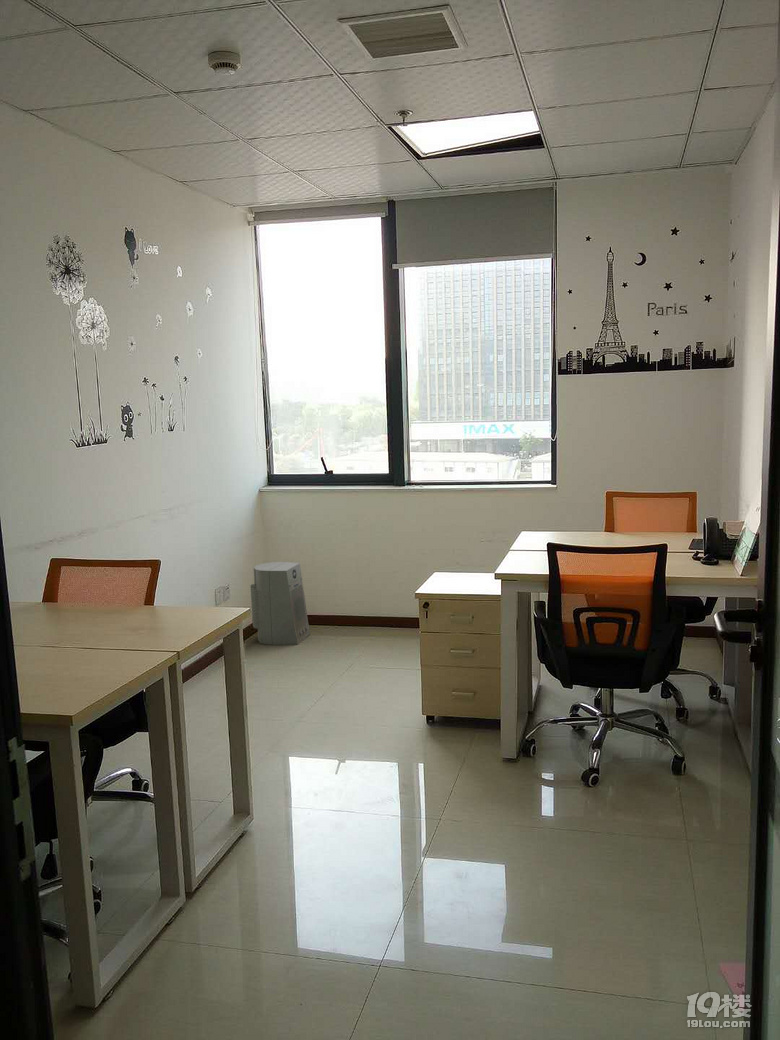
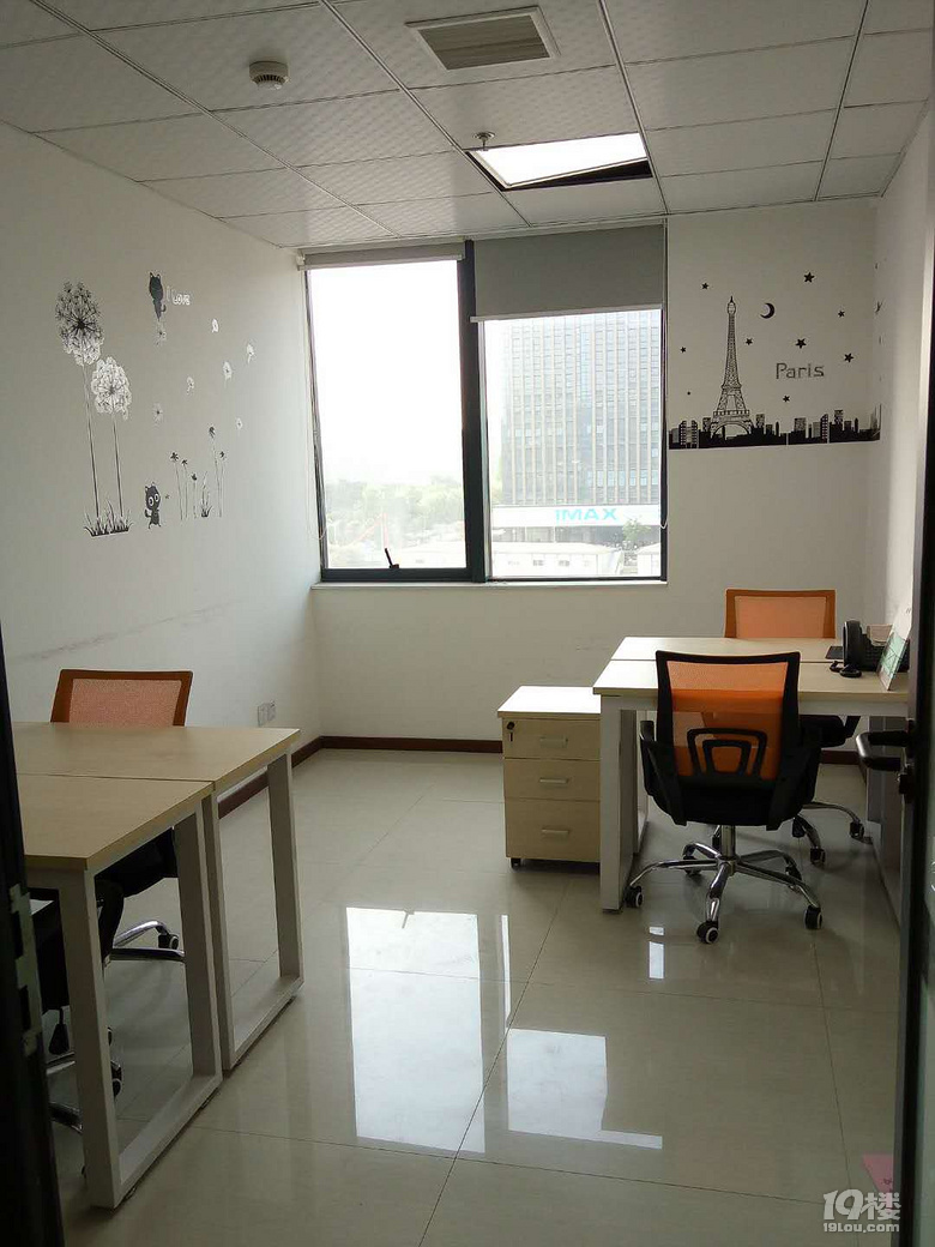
- fan [250,561,311,646]
